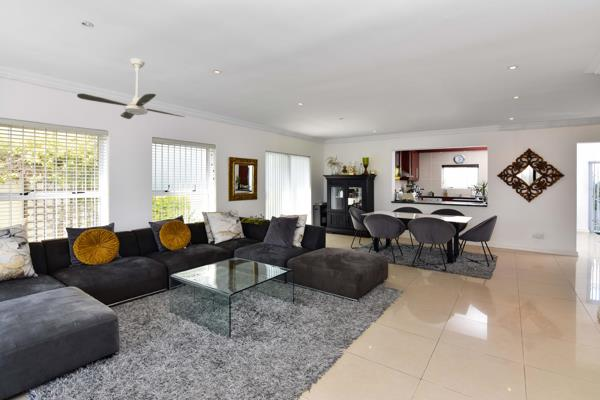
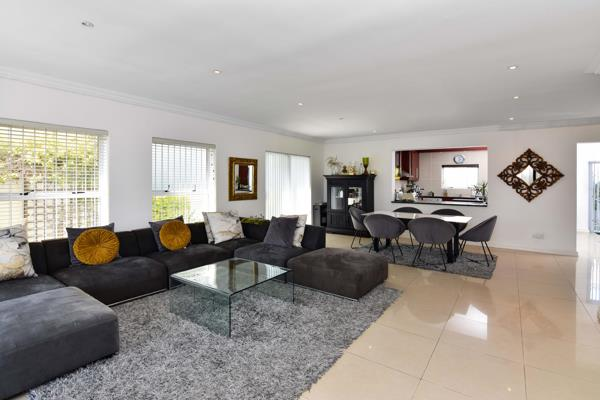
- ceiling fan [76,57,185,120]
